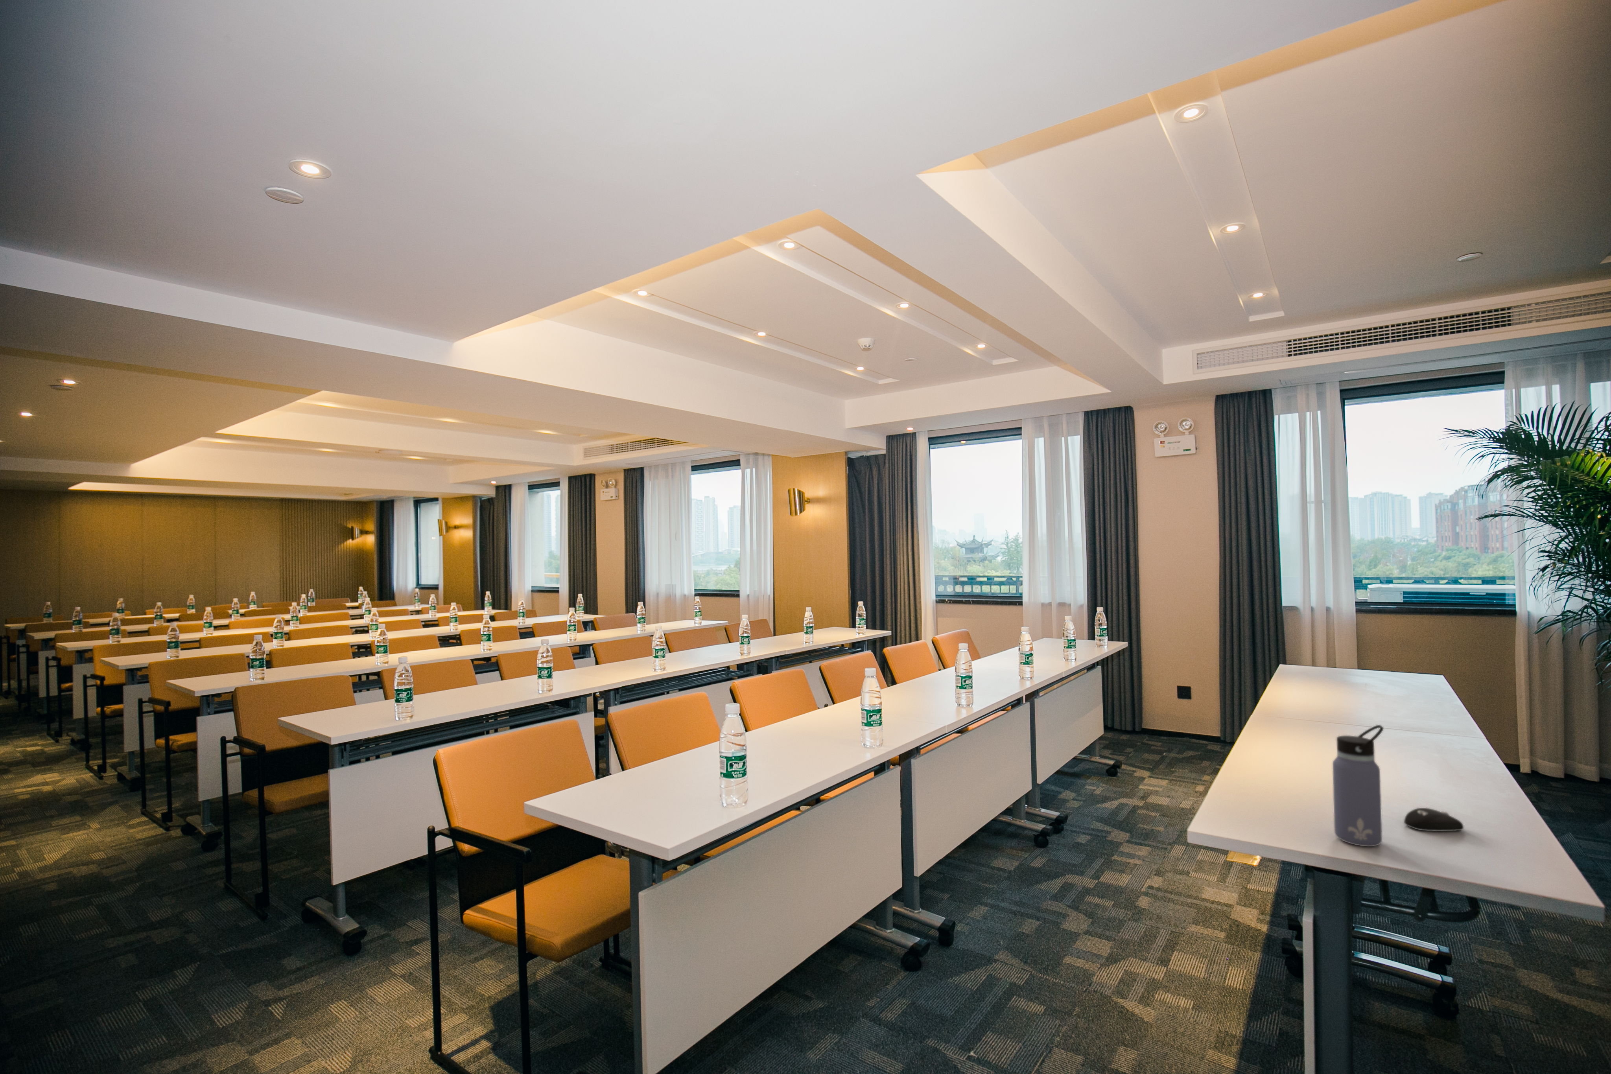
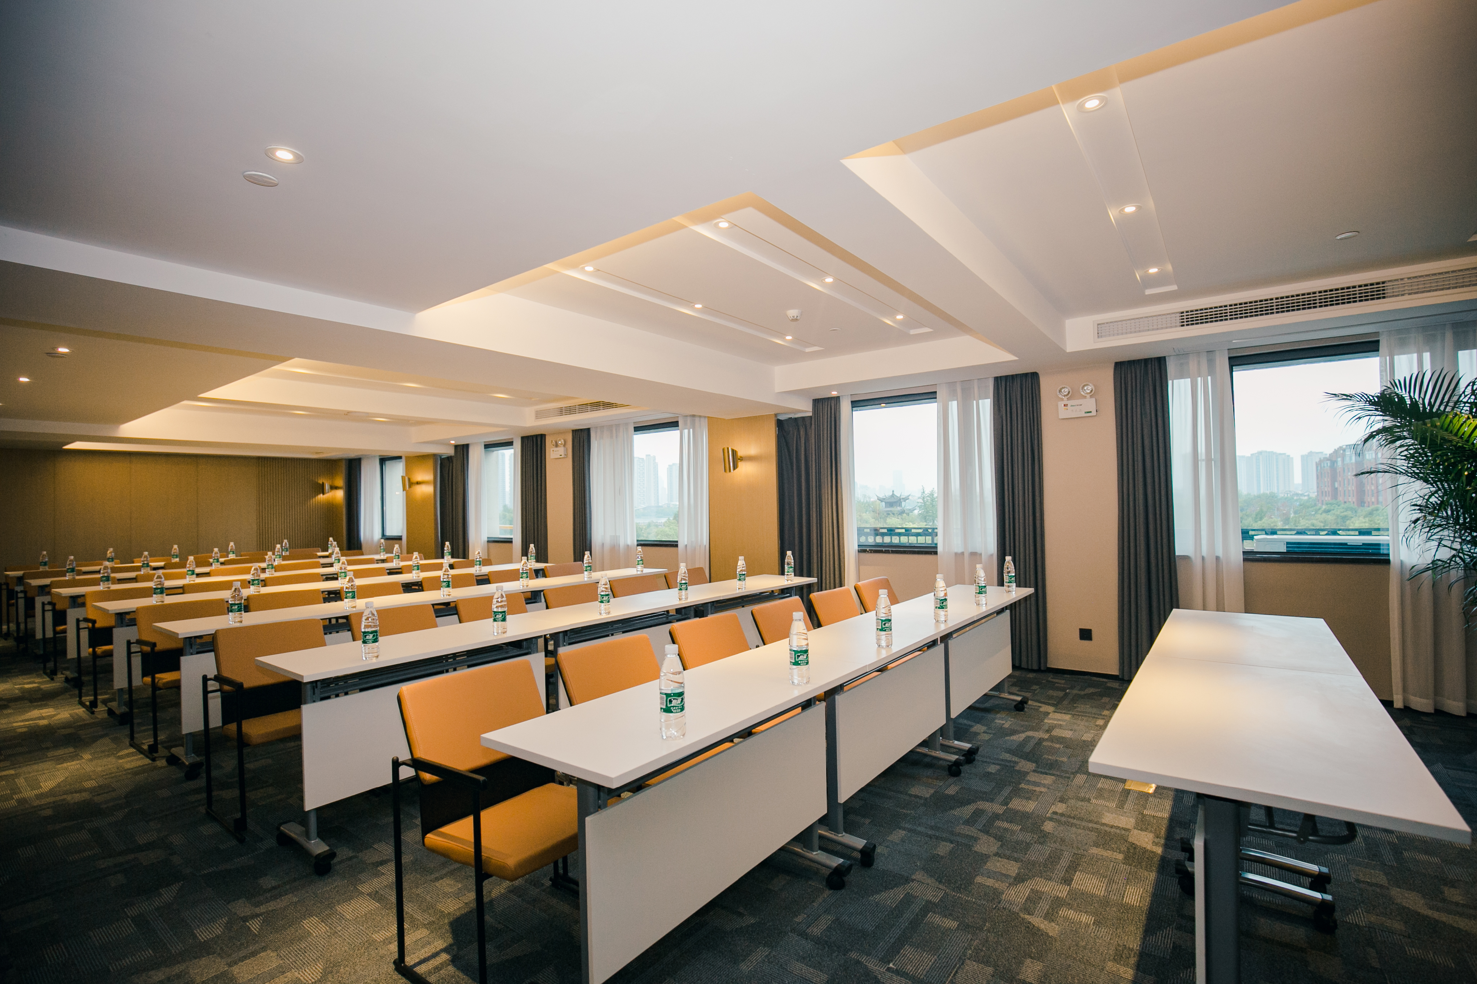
- computer mouse [1404,808,1464,832]
- water bottle [1332,724,1384,847]
